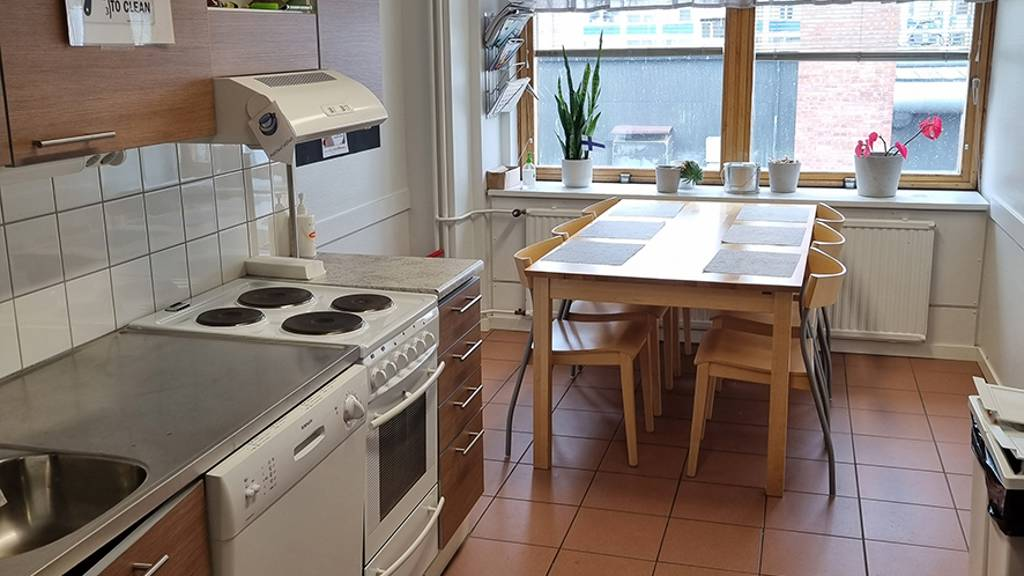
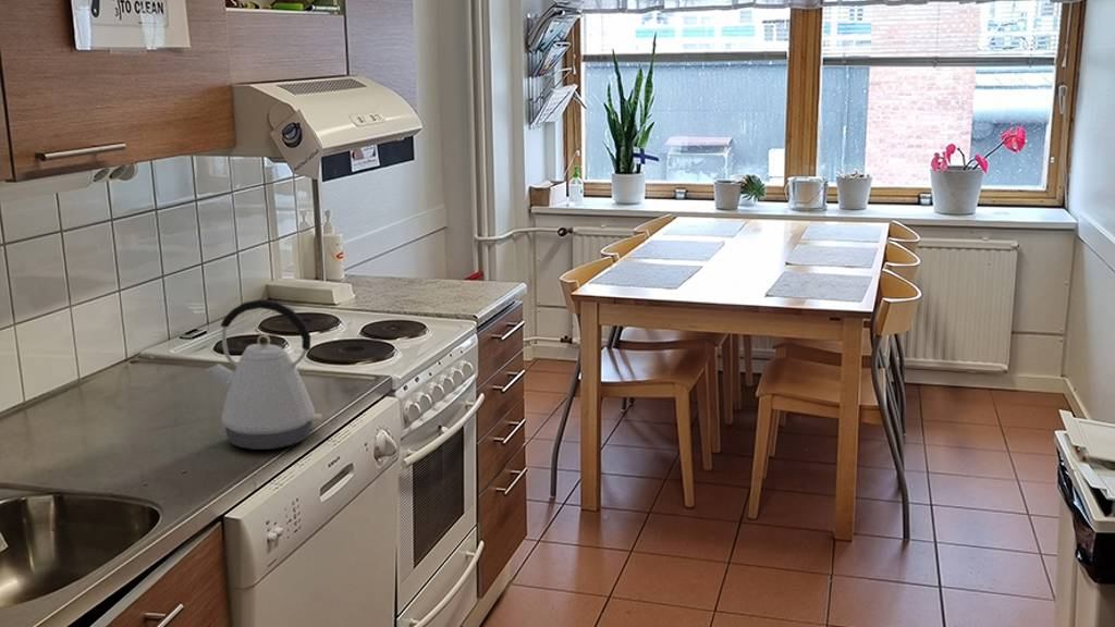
+ kettle [205,298,323,451]
